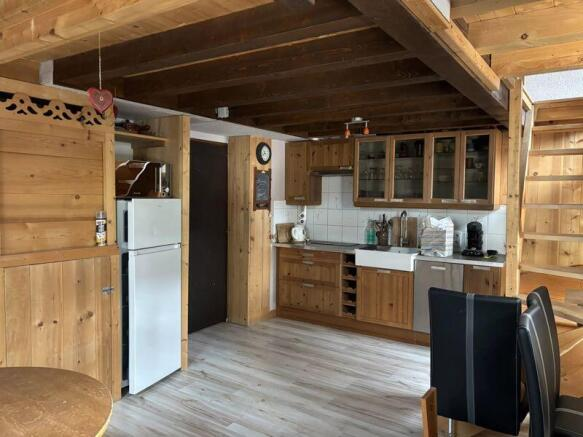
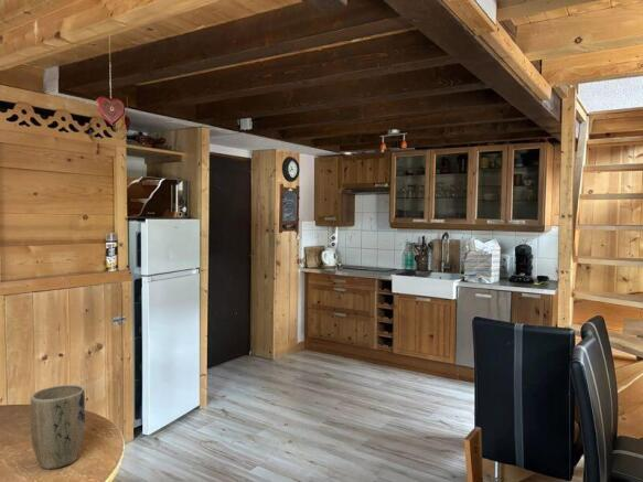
+ plant pot [29,384,86,470]
